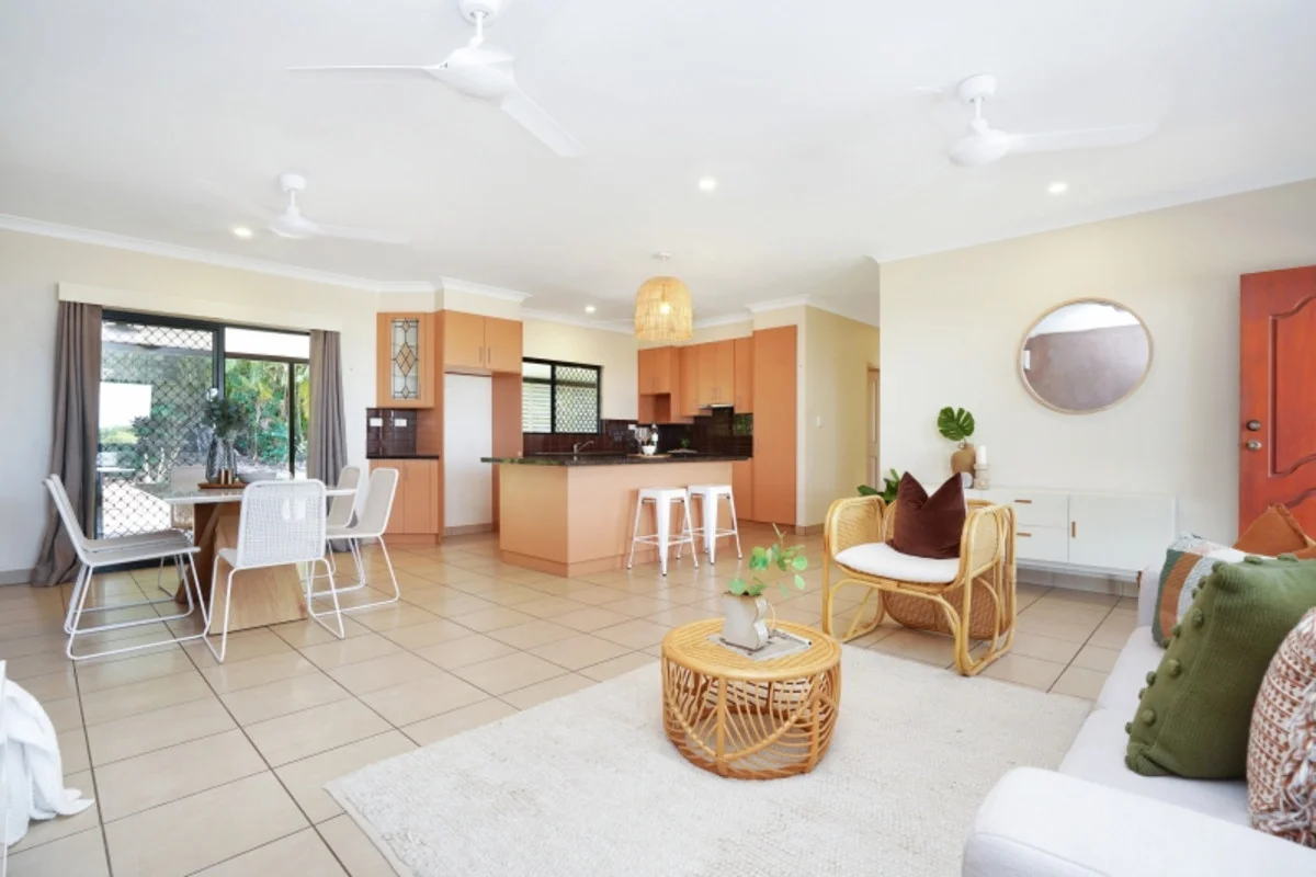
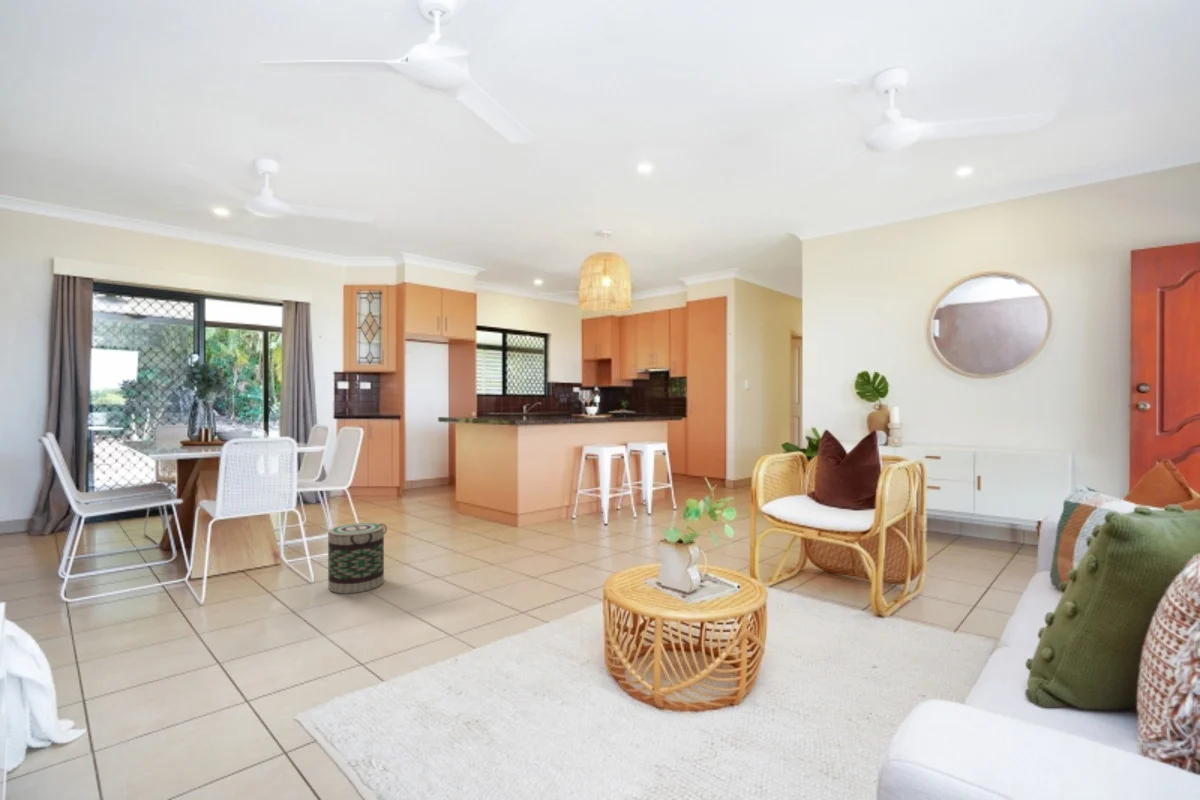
+ basket [327,522,388,595]
